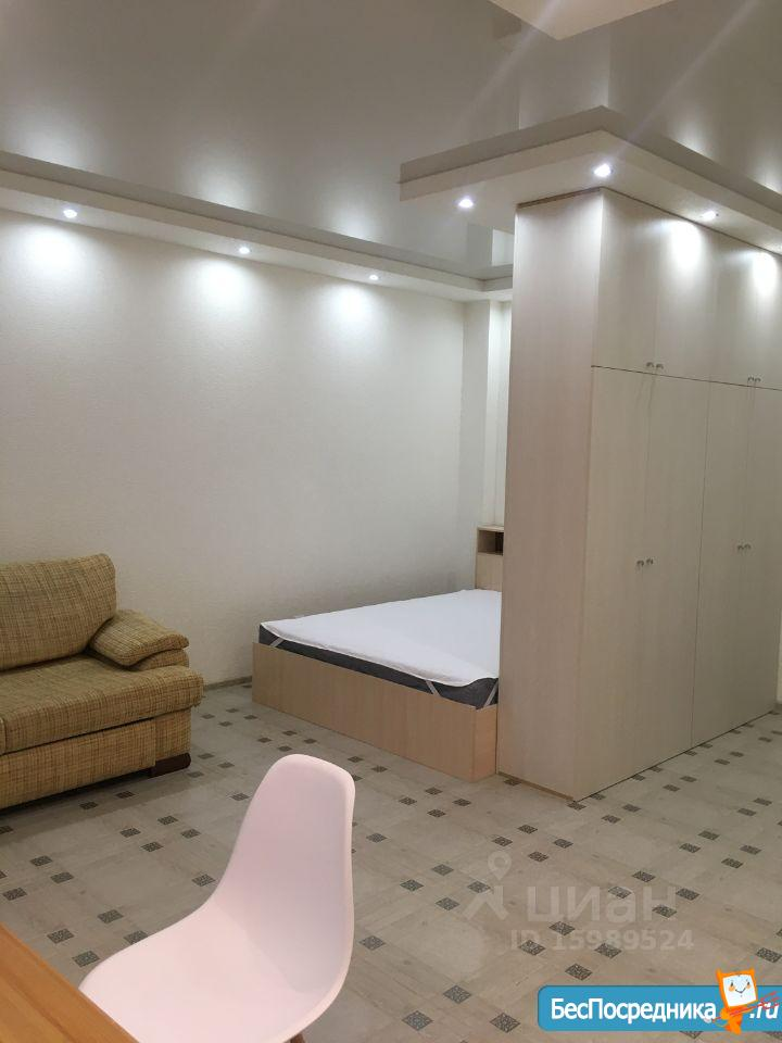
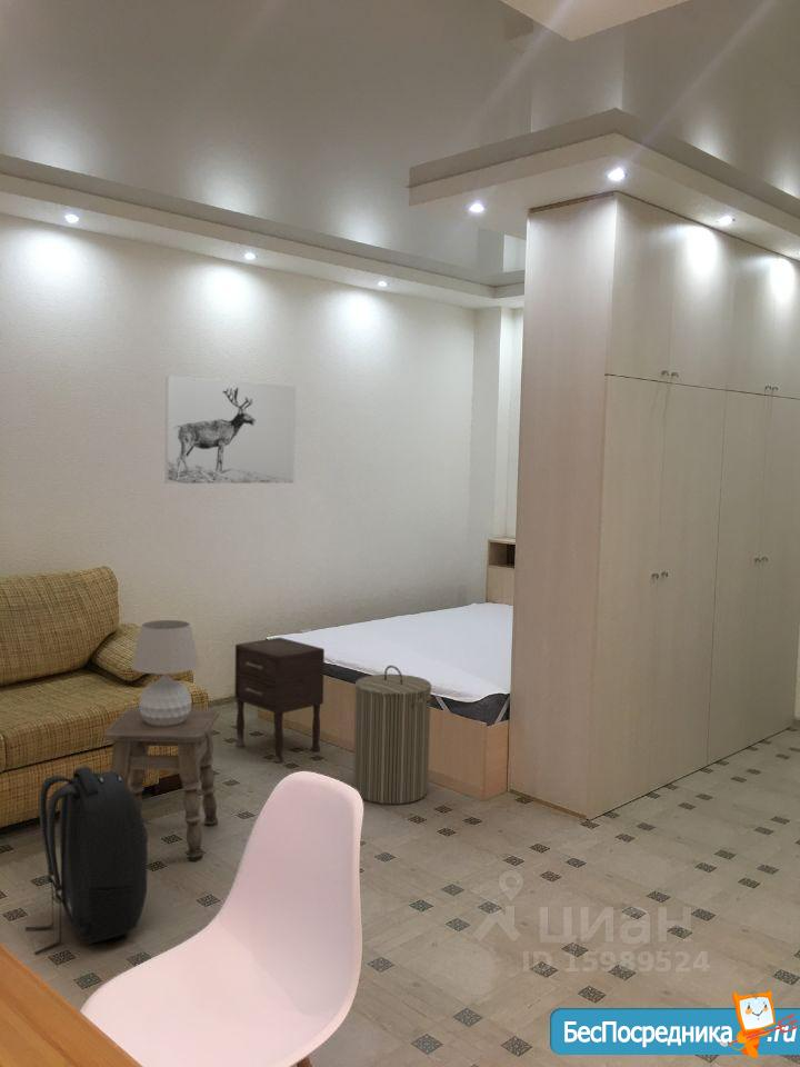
+ wall art [163,375,297,485]
+ side table [102,706,220,862]
+ laundry hamper [352,665,434,806]
+ table lamp [130,619,201,727]
+ backpack [24,766,149,956]
+ nightstand [233,637,326,764]
